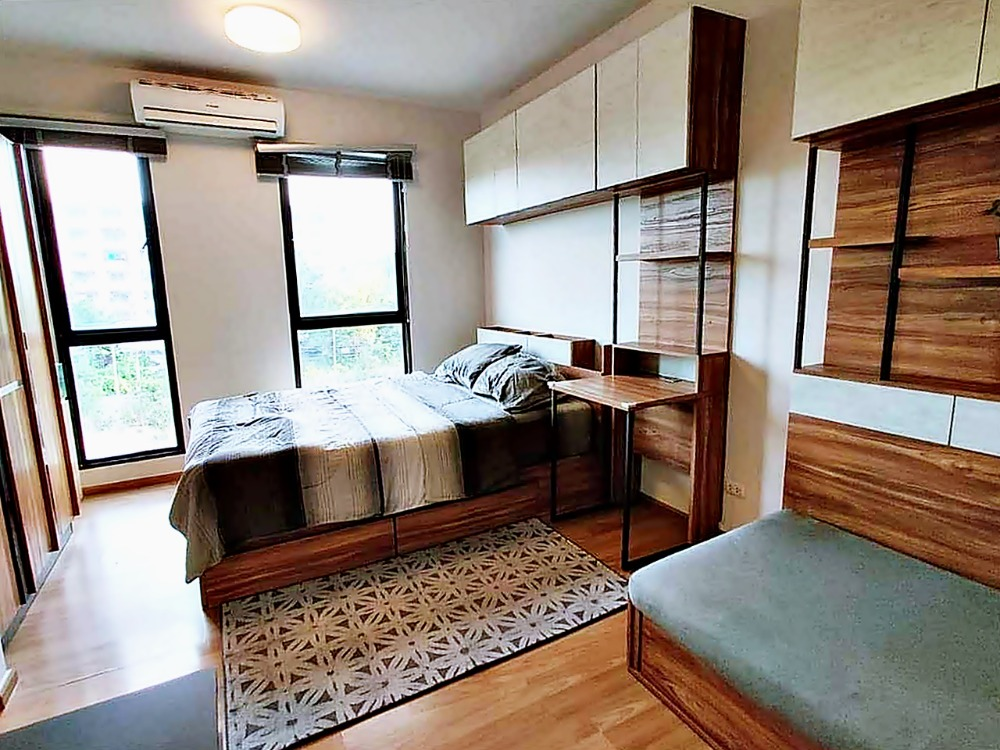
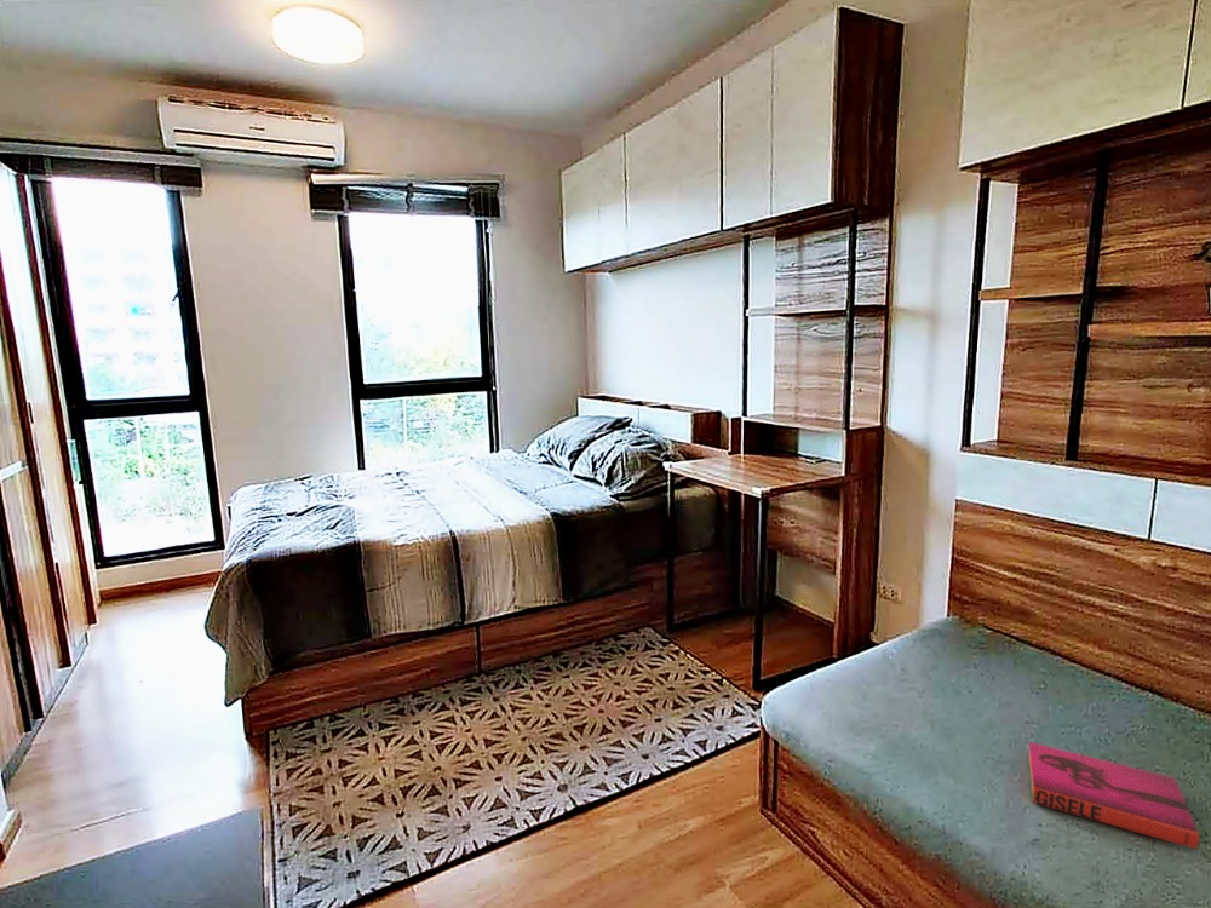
+ hardback book [1027,741,1200,850]
